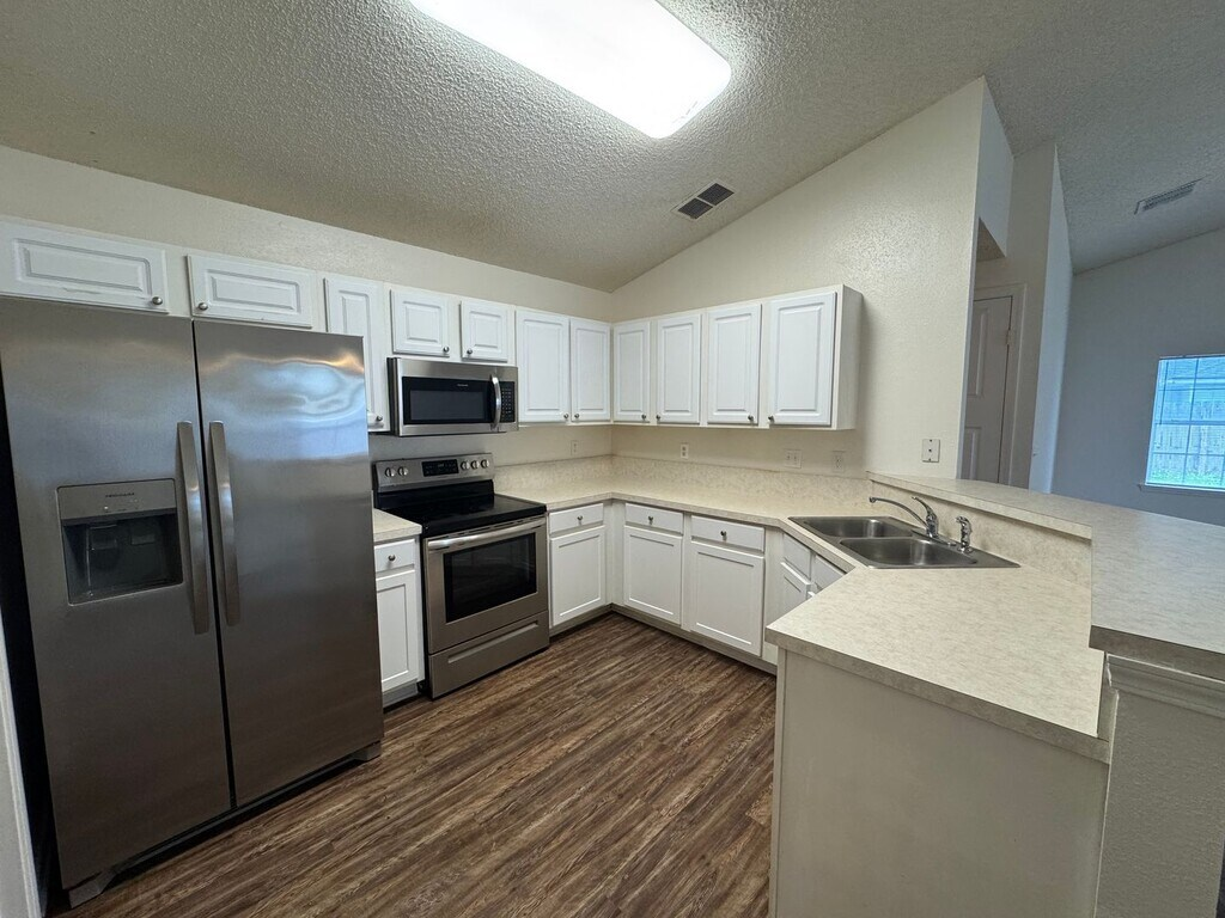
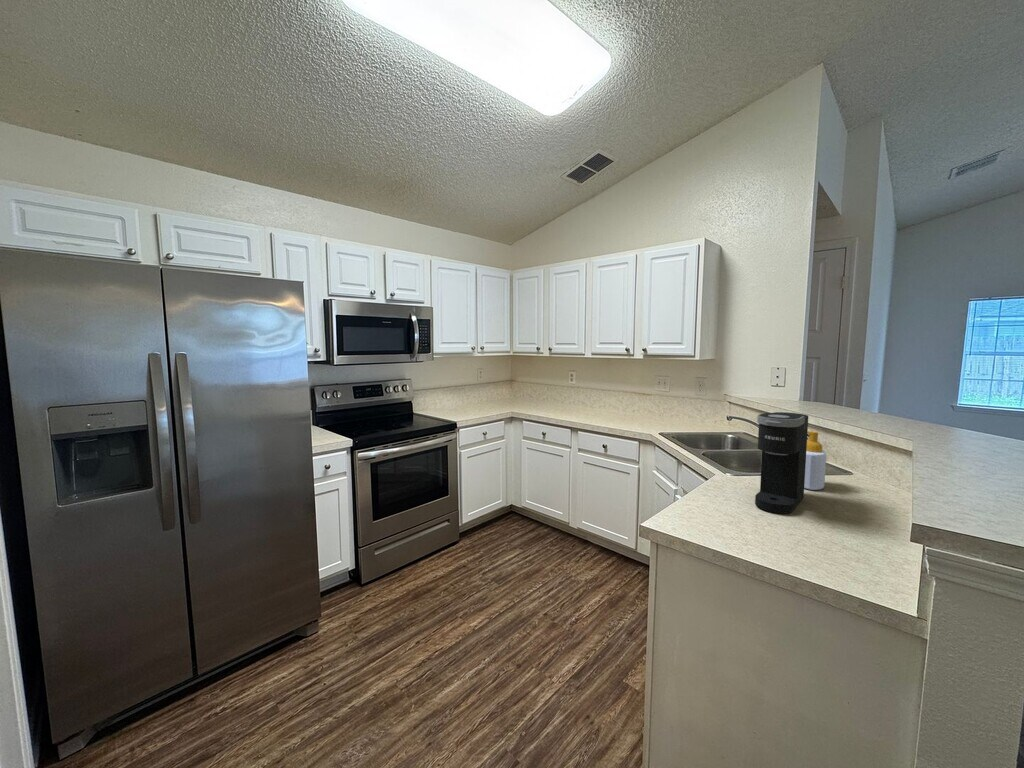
+ soap bottle [804,430,827,491]
+ coffee maker [754,411,809,514]
